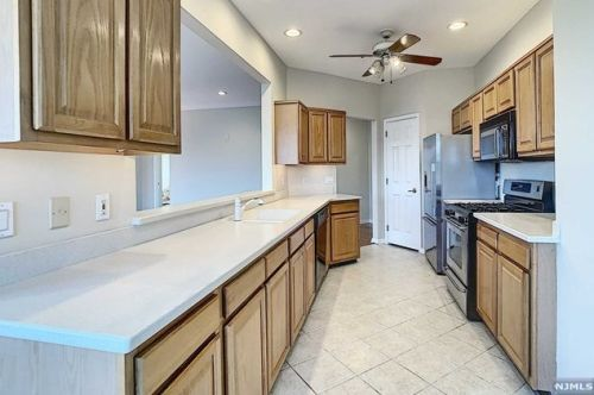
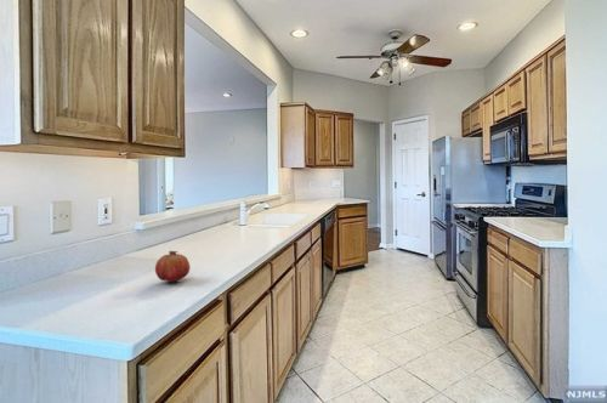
+ fruit [154,250,192,283]
